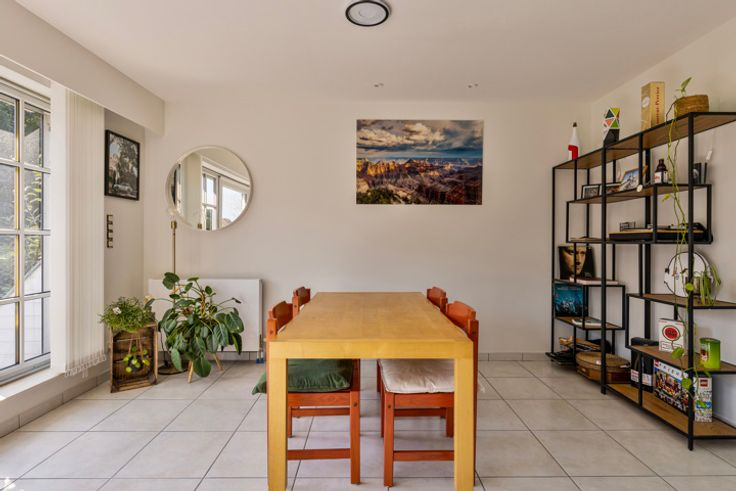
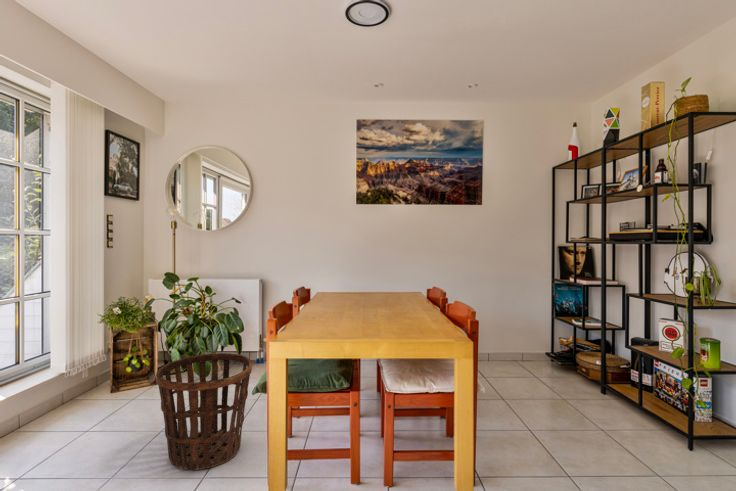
+ basket [155,352,253,472]
